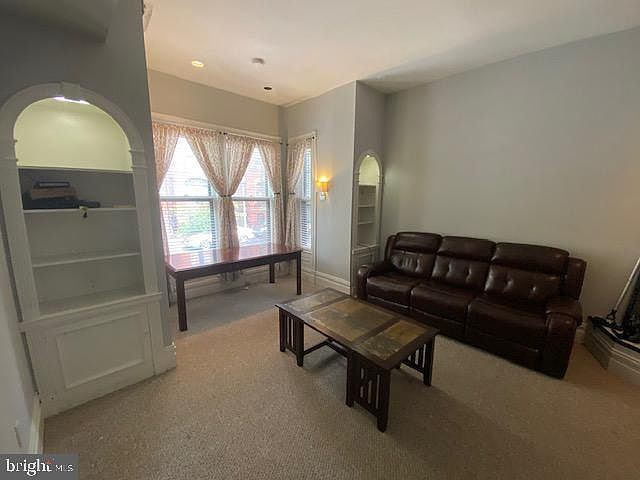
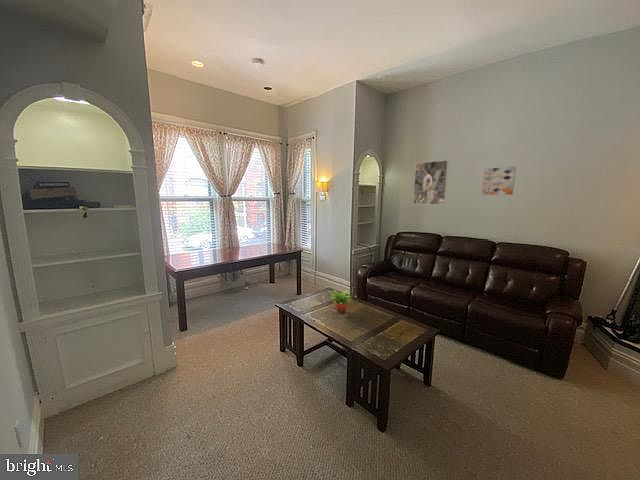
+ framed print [412,159,450,206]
+ wall art [481,166,517,196]
+ succulent plant [329,289,352,314]
